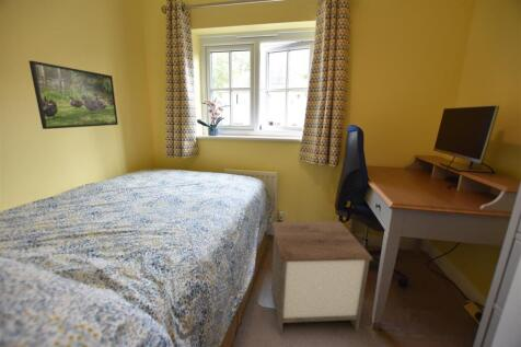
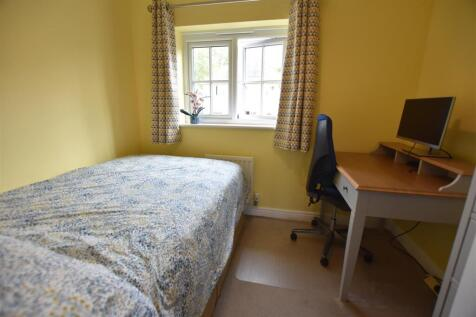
- nightstand [270,221,373,335]
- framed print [28,59,119,130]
